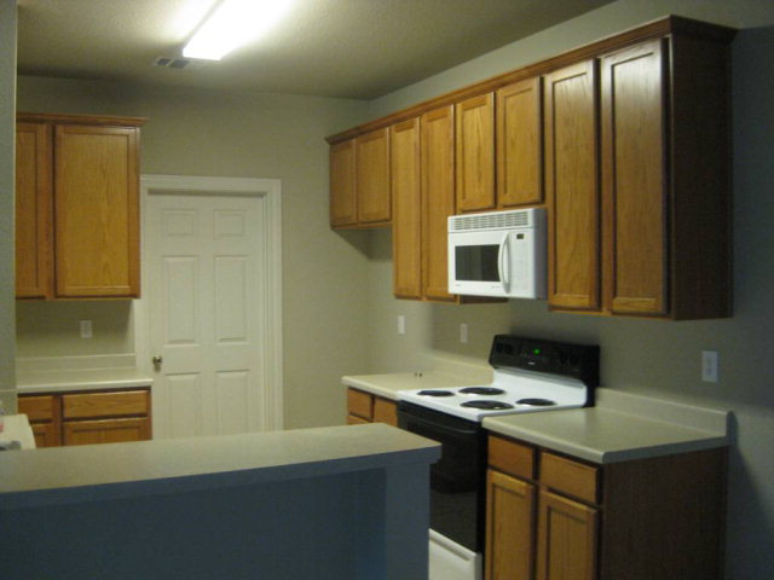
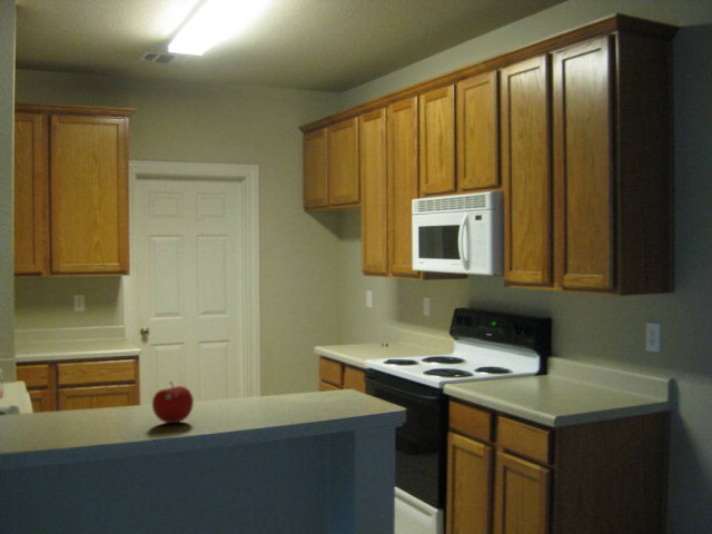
+ fruit [151,380,195,424]
